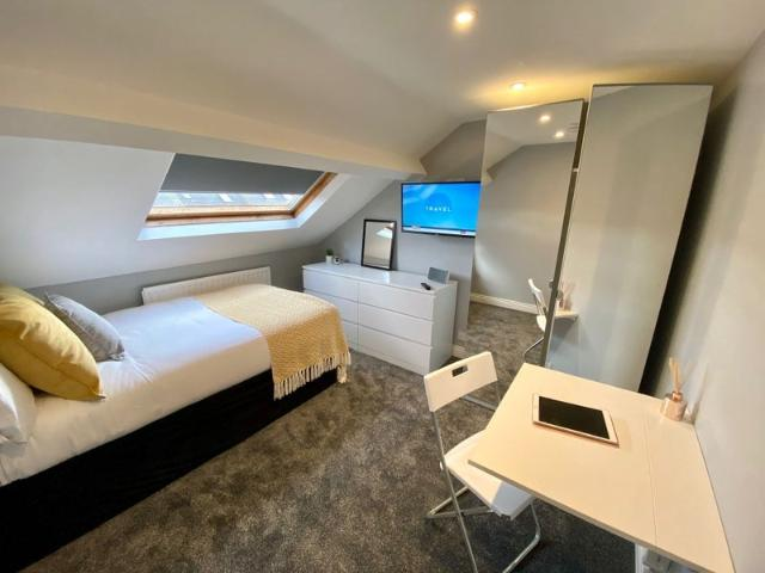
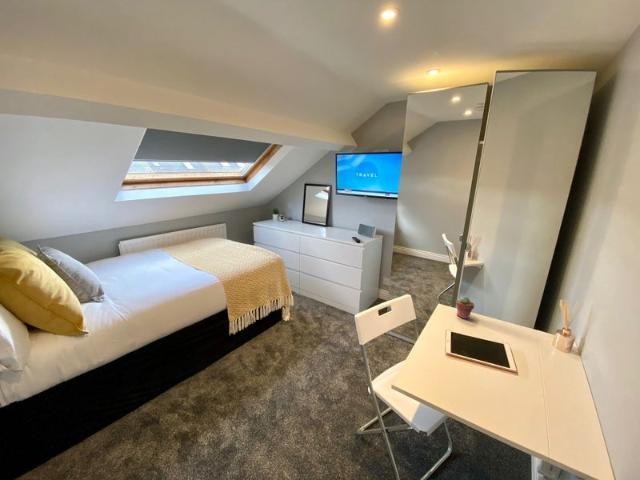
+ potted succulent [455,295,475,320]
